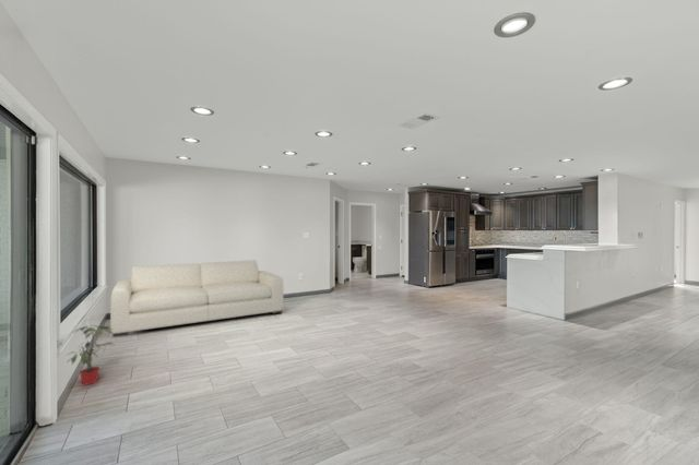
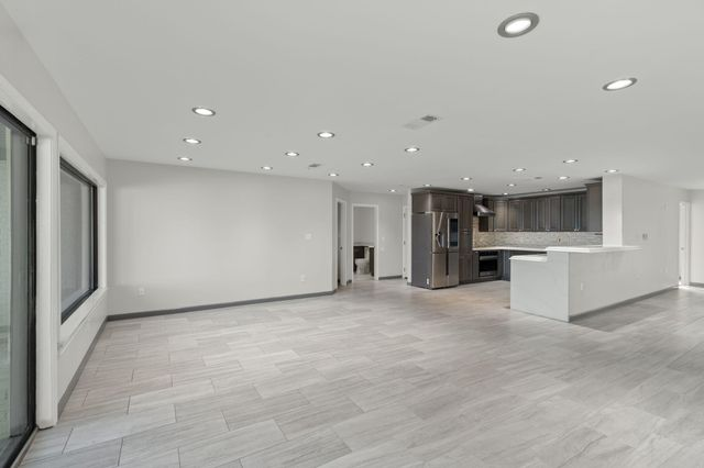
- sofa [109,259,285,338]
- potted plant [67,324,115,385]
